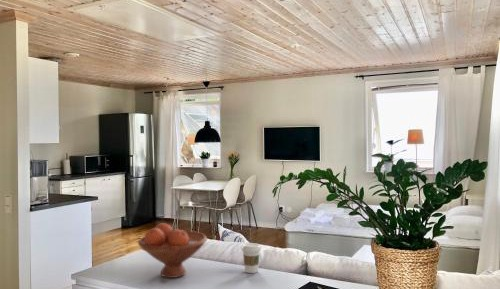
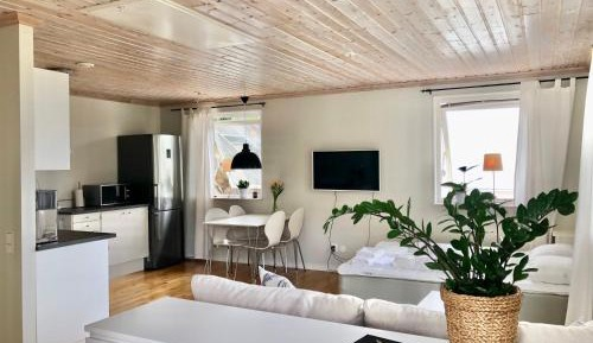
- coffee cup [241,242,262,274]
- fruit bowl [137,222,208,279]
